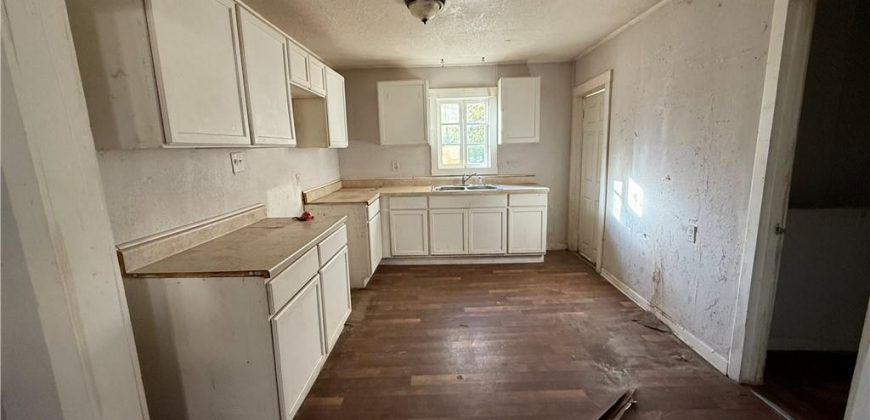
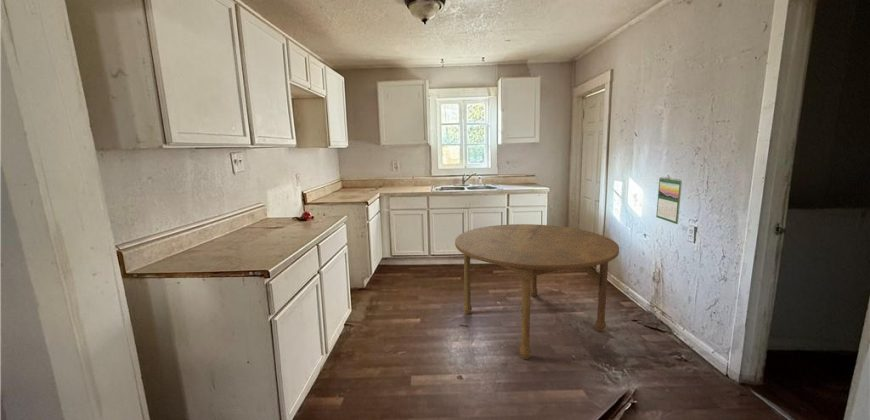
+ dining table [454,223,620,360]
+ calendar [655,176,683,225]
